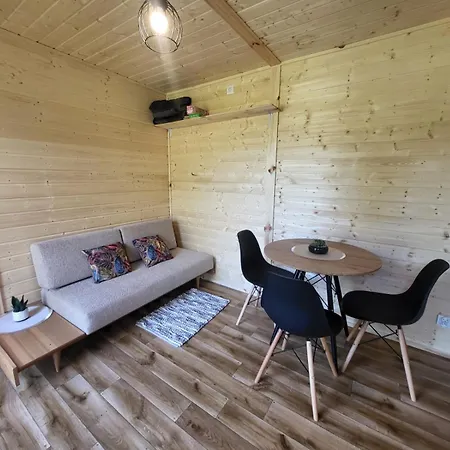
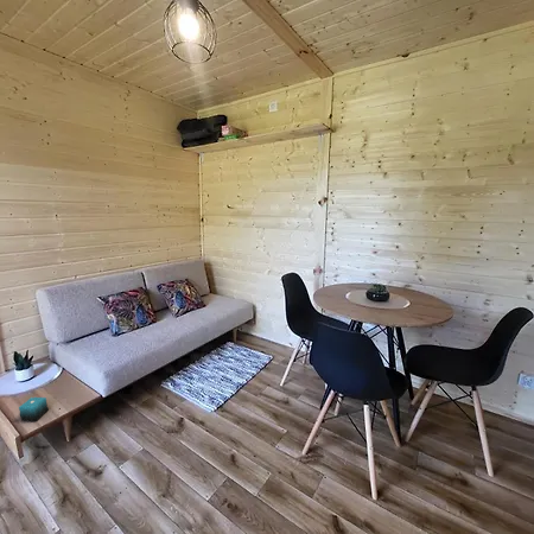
+ candle [18,396,50,422]
